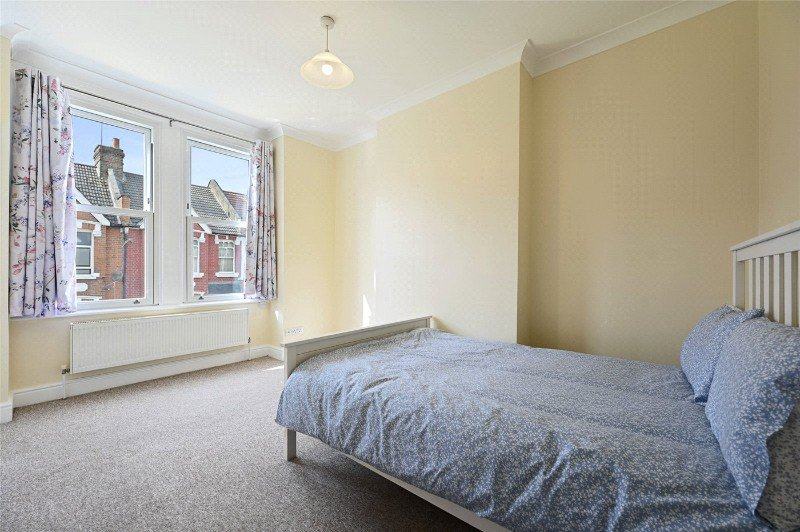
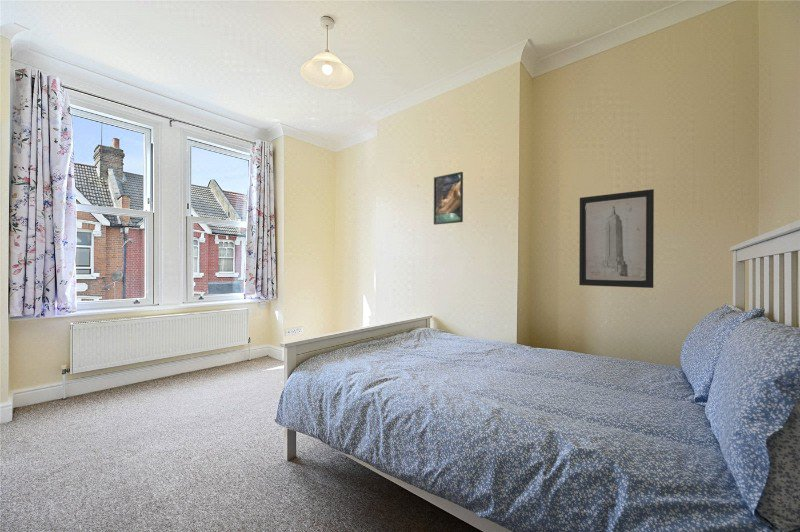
+ wall art [578,188,655,289]
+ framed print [433,171,464,226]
